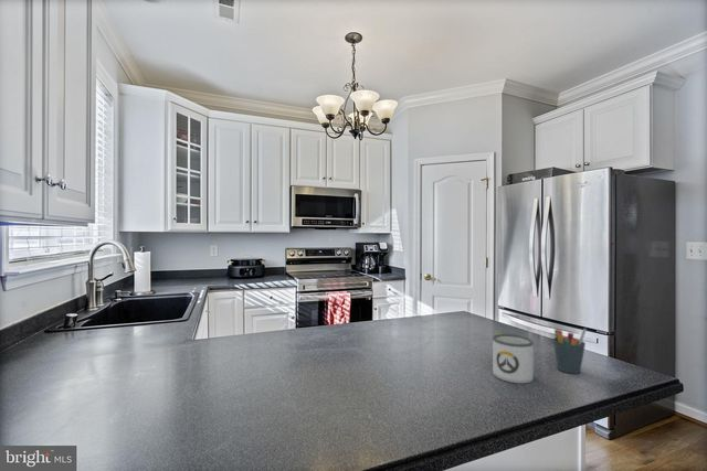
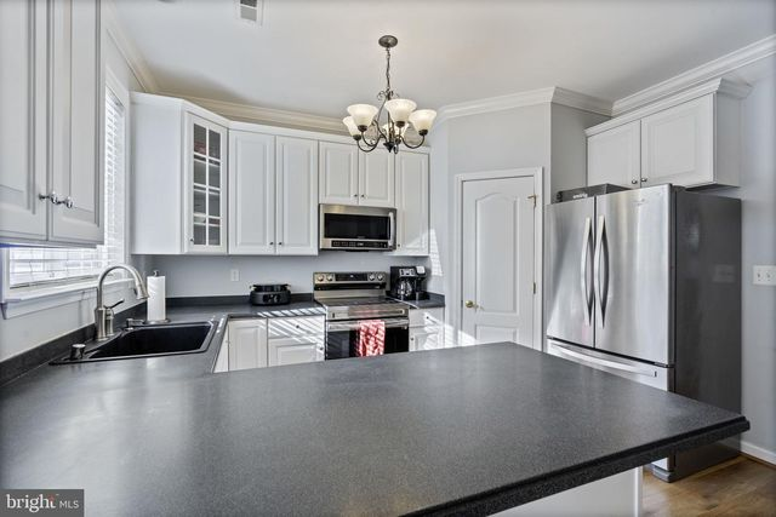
- mug [492,332,535,384]
- pen holder [551,328,588,375]
